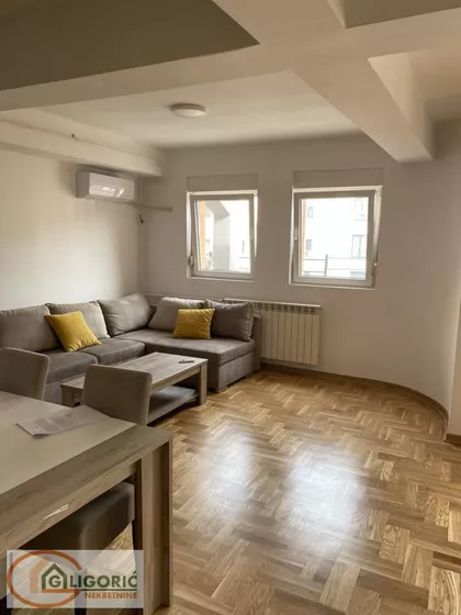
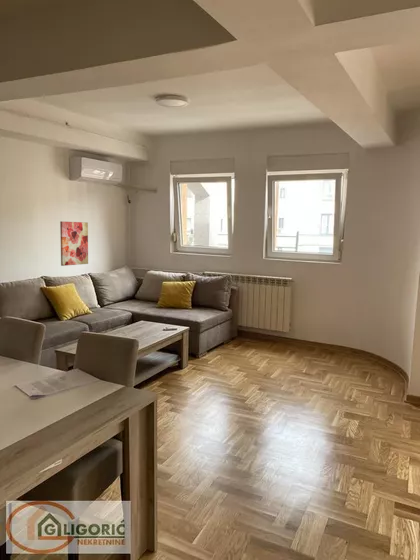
+ wall art [59,220,89,267]
